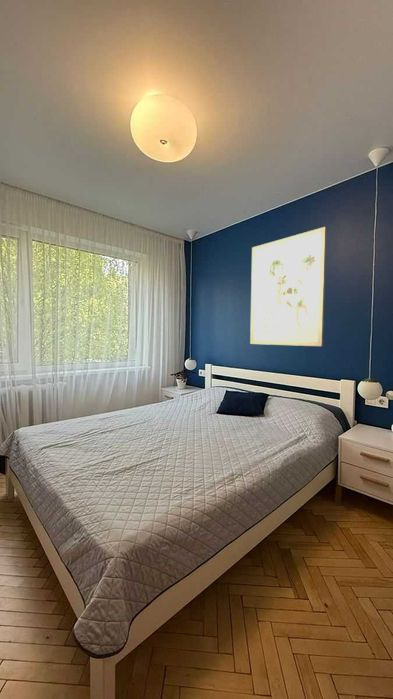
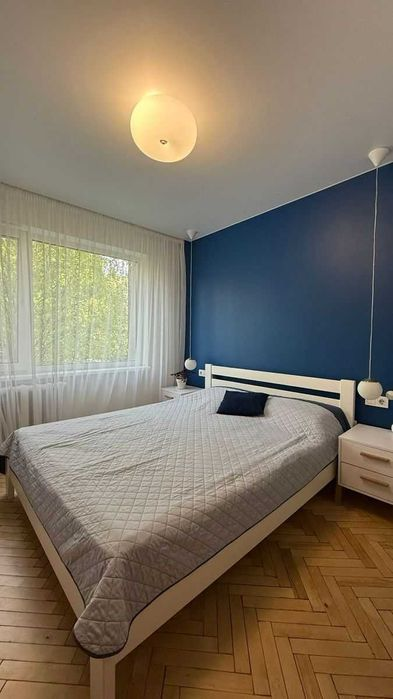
- wall art [249,226,327,347]
